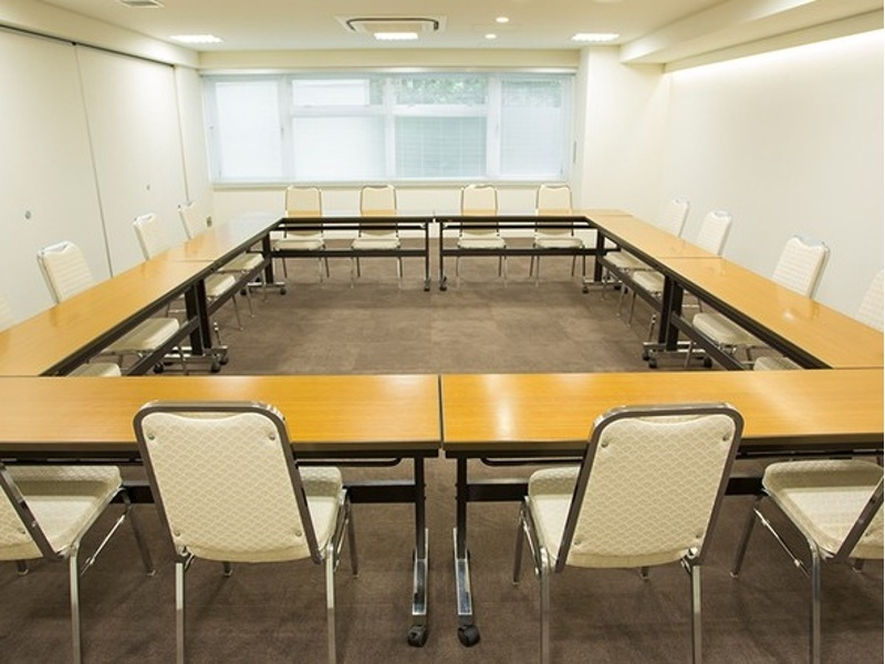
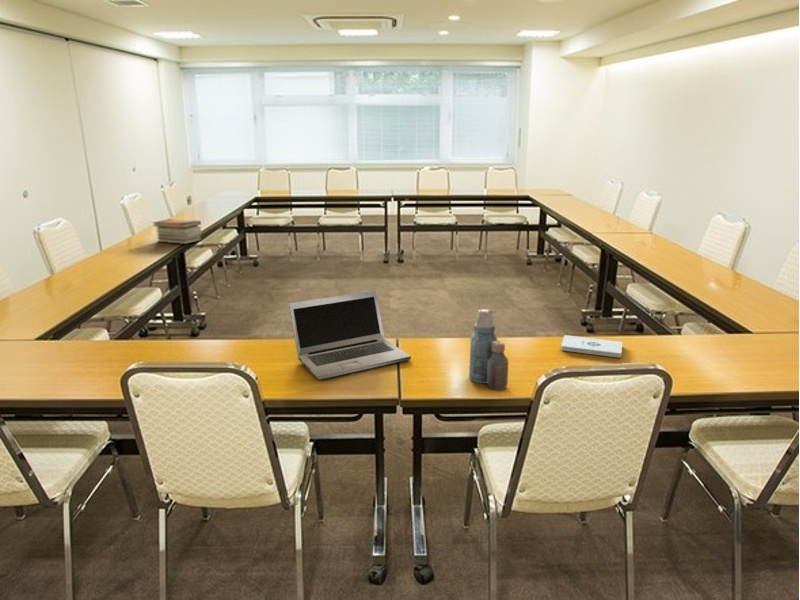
+ notepad [560,334,623,358]
+ bottle [468,308,509,391]
+ laptop [288,290,412,381]
+ book stack [151,218,203,245]
